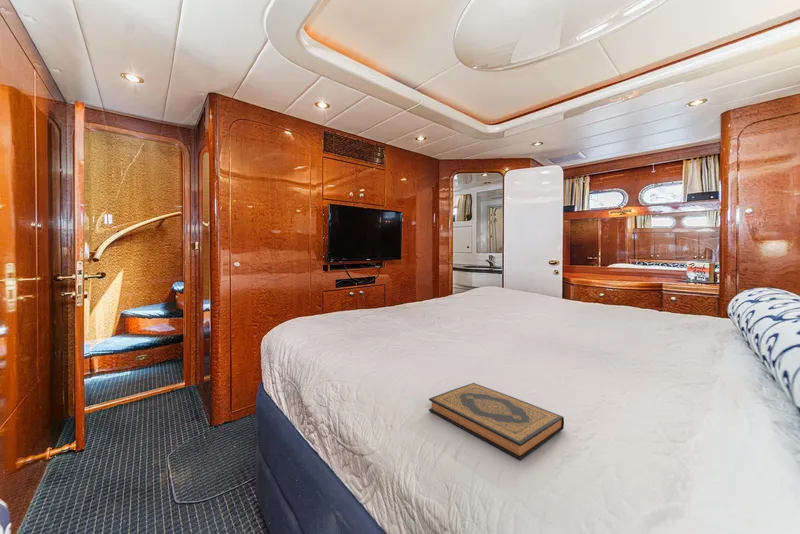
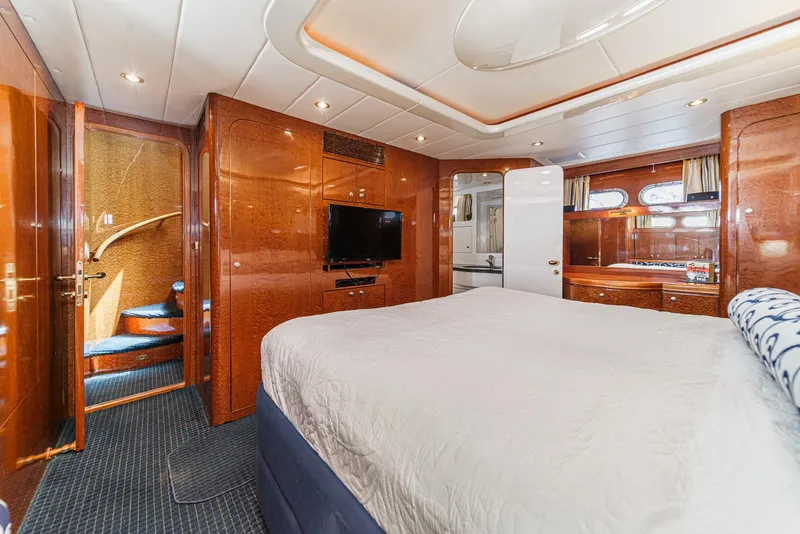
- hardback book [428,382,565,461]
